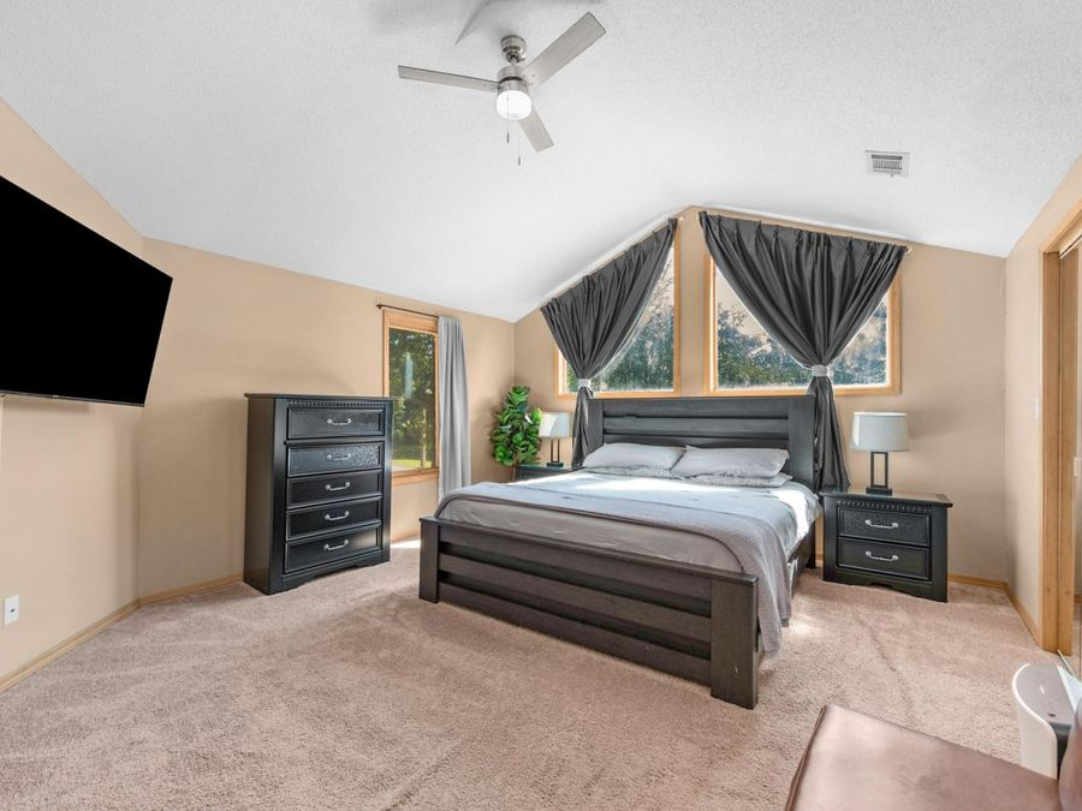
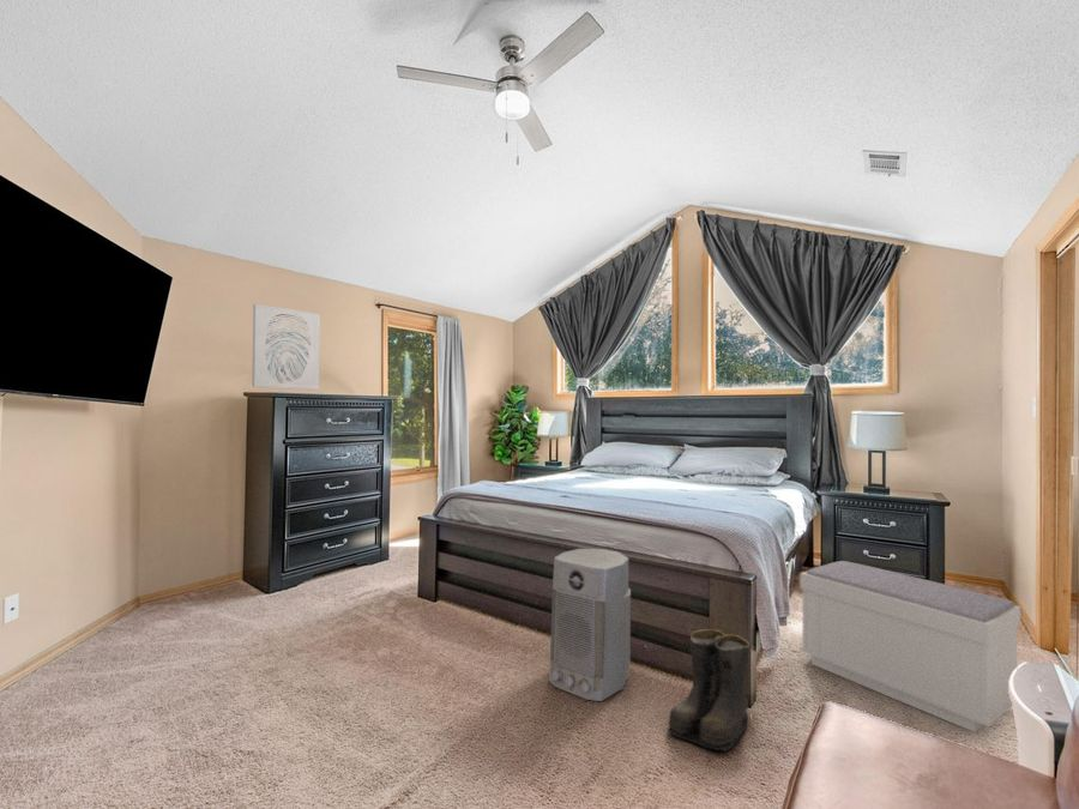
+ boots [667,628,751,753]
+ air purifier [547,548,632,702]
+ wall art [251,303,321,391]
+ bench [798,560,1021,733]
